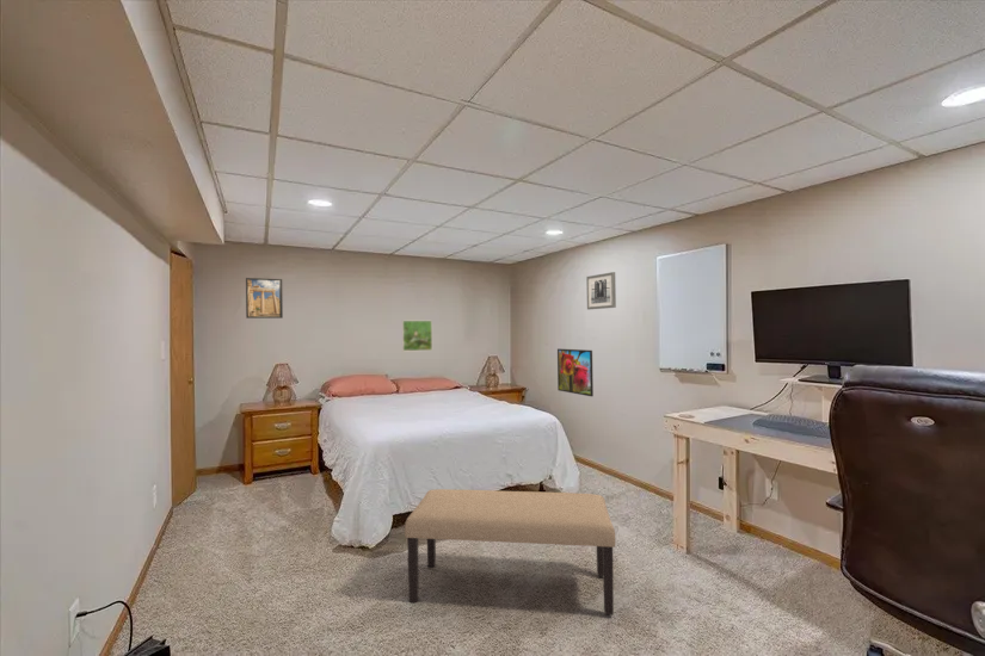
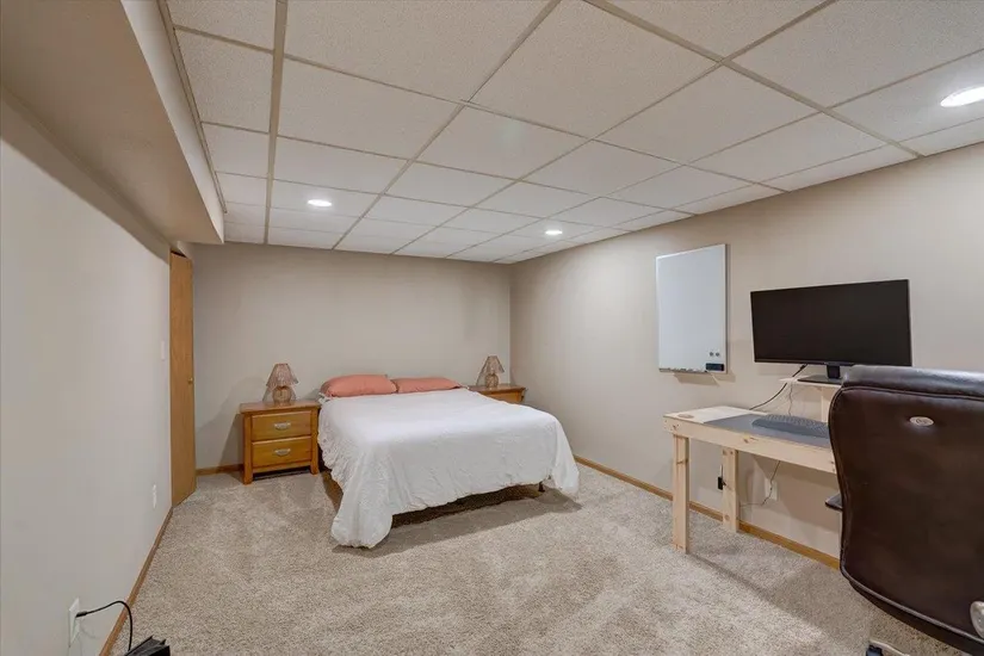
- bench [404,488,616,617]
- wall art [585,271,617,310]
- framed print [401,320,433,352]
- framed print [556,347,595,397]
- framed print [245,277,284,320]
